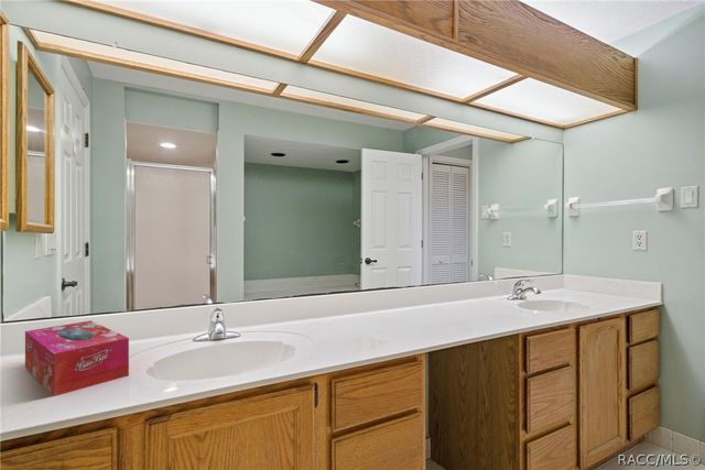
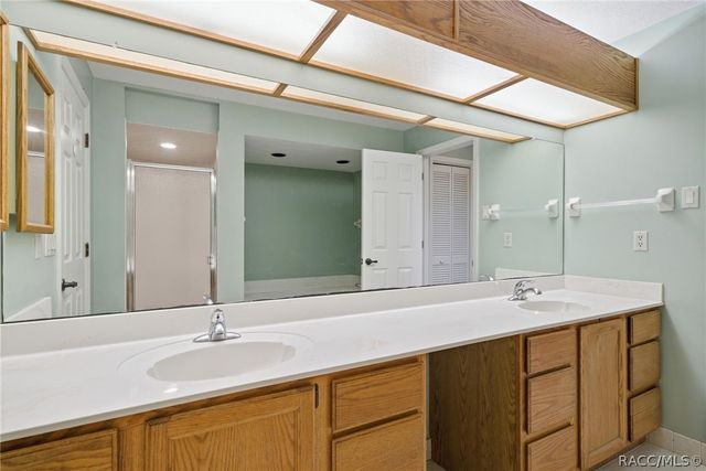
- tissue box [24,319,130,397]
